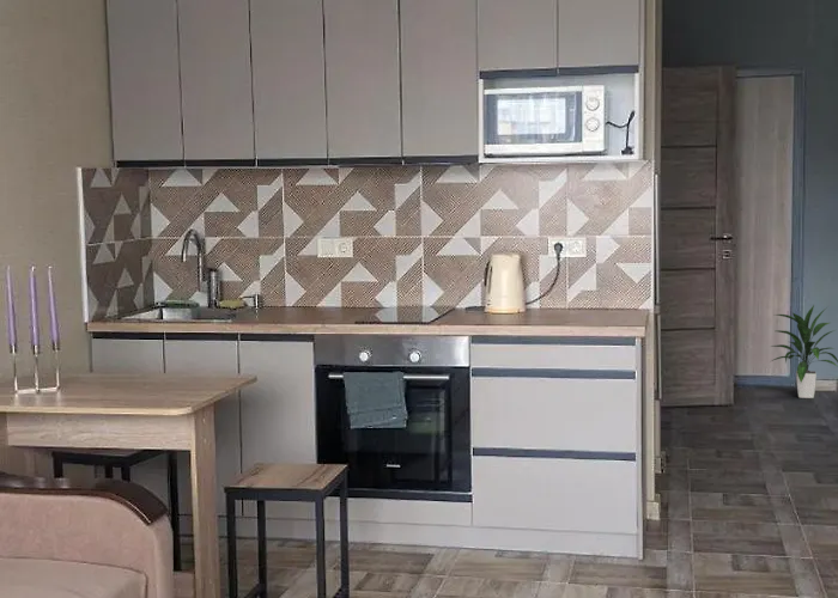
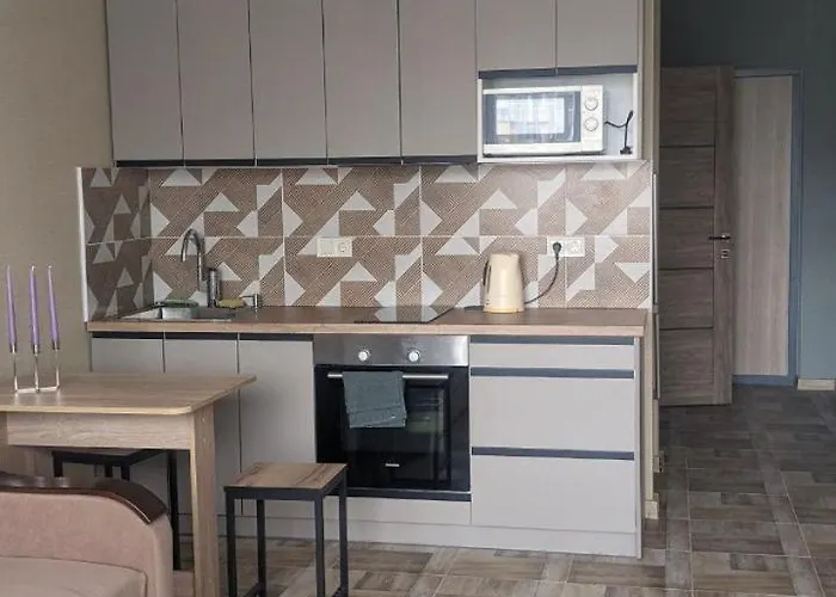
- indoor plant [769,304,838,399]
